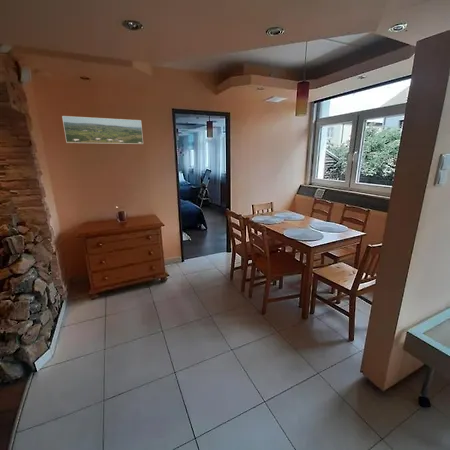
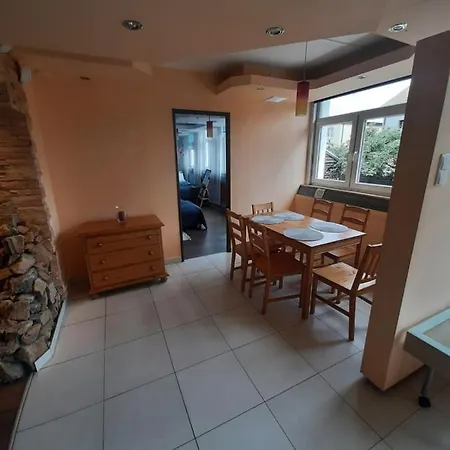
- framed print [61,115,144,145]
